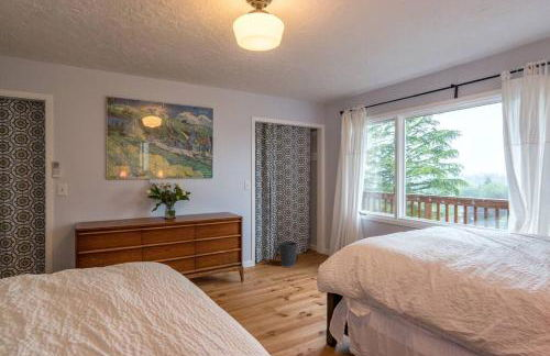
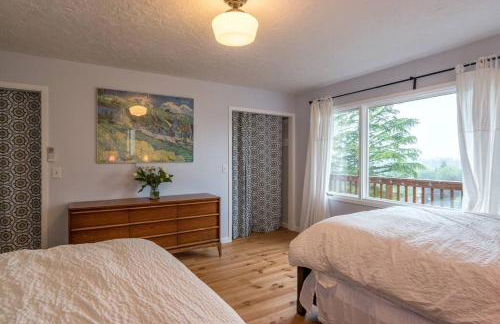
- wastebasket [278,241,298,268]
